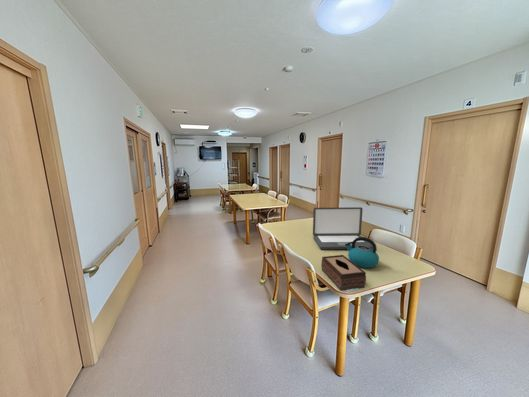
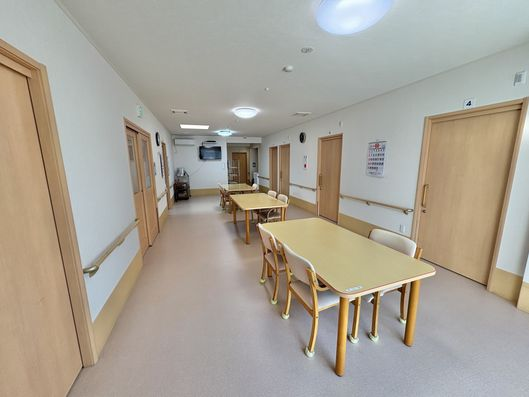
- laptop [312,206,373,250]
- tissue box [320,254,367,292]
- kettle [345,236,380,269]
